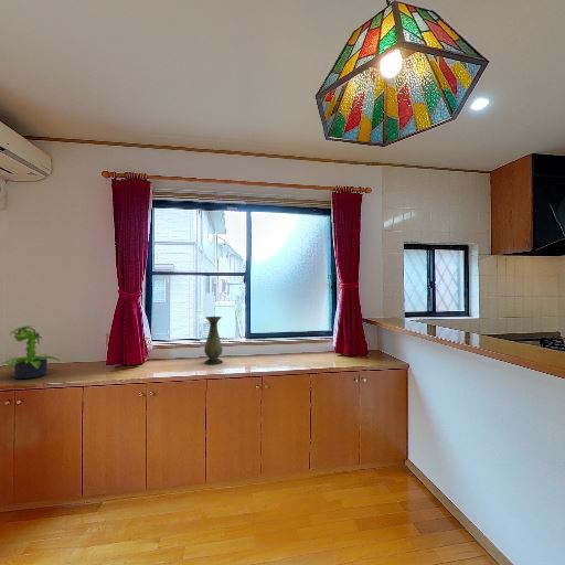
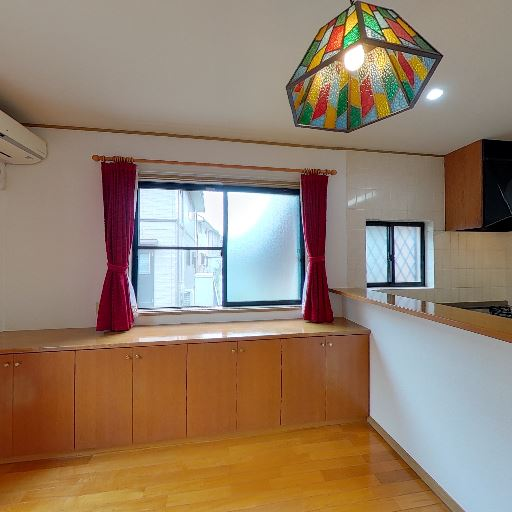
- vase [203,316,224,365]
- potted plant [1,324,61,380]
